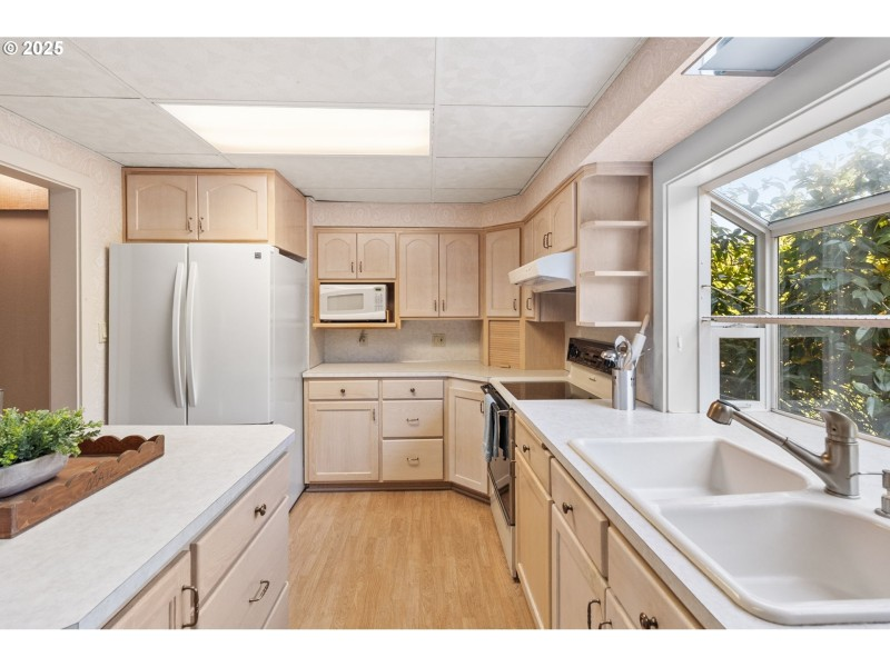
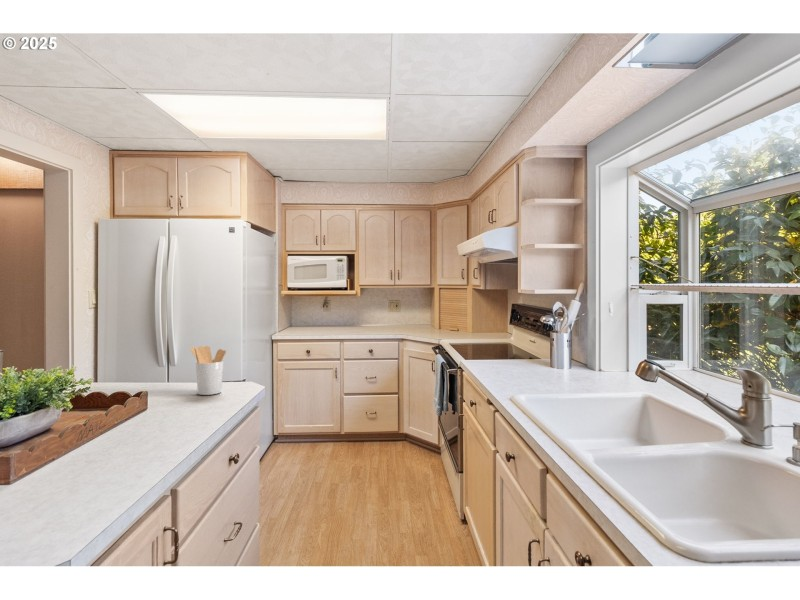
+ utensil holder [189,345,227,396]
